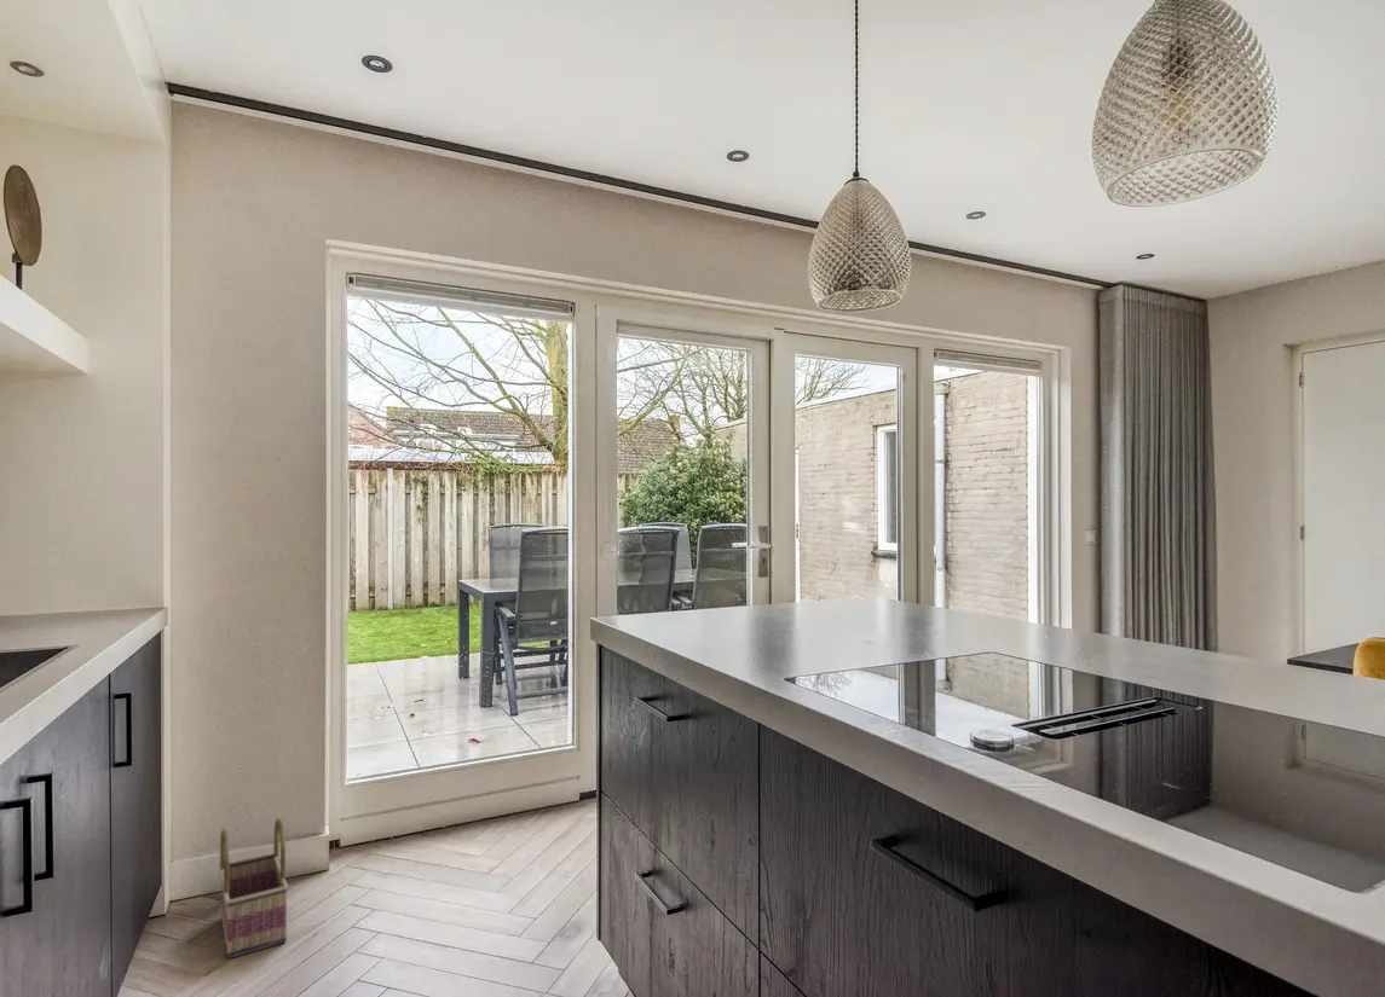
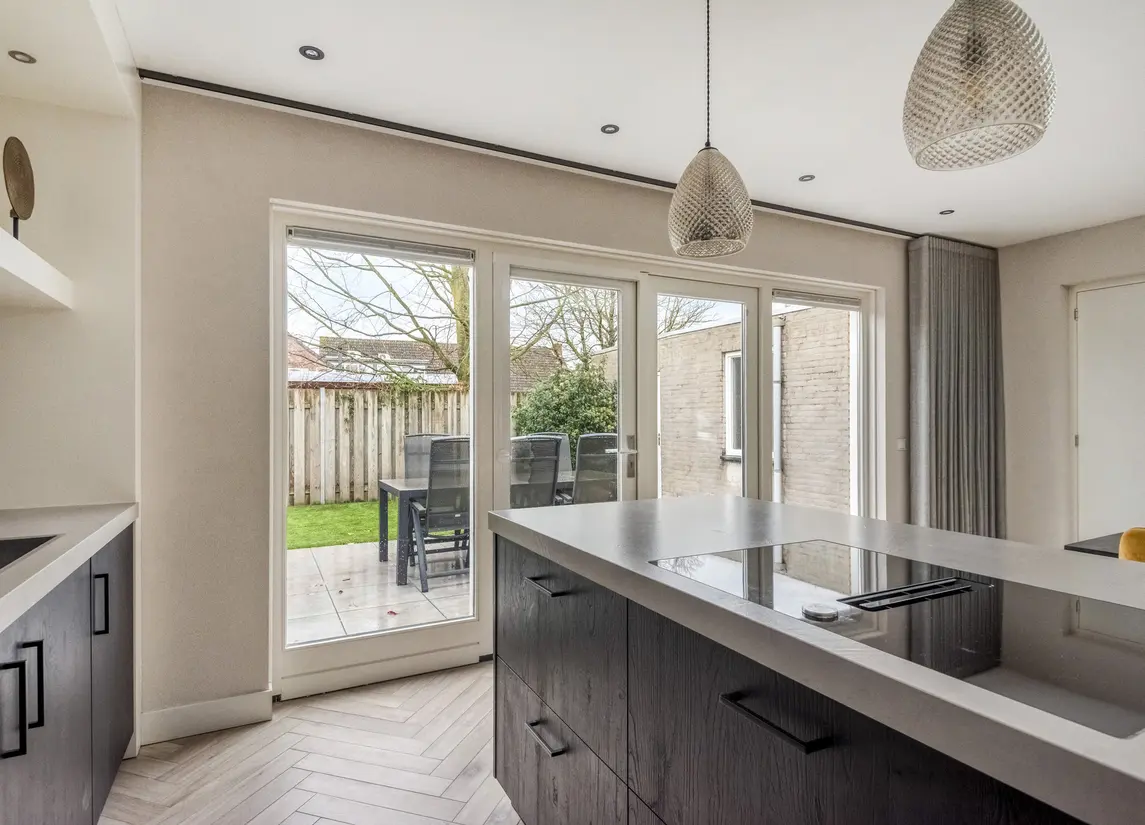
- basket [218,816,289,960]
